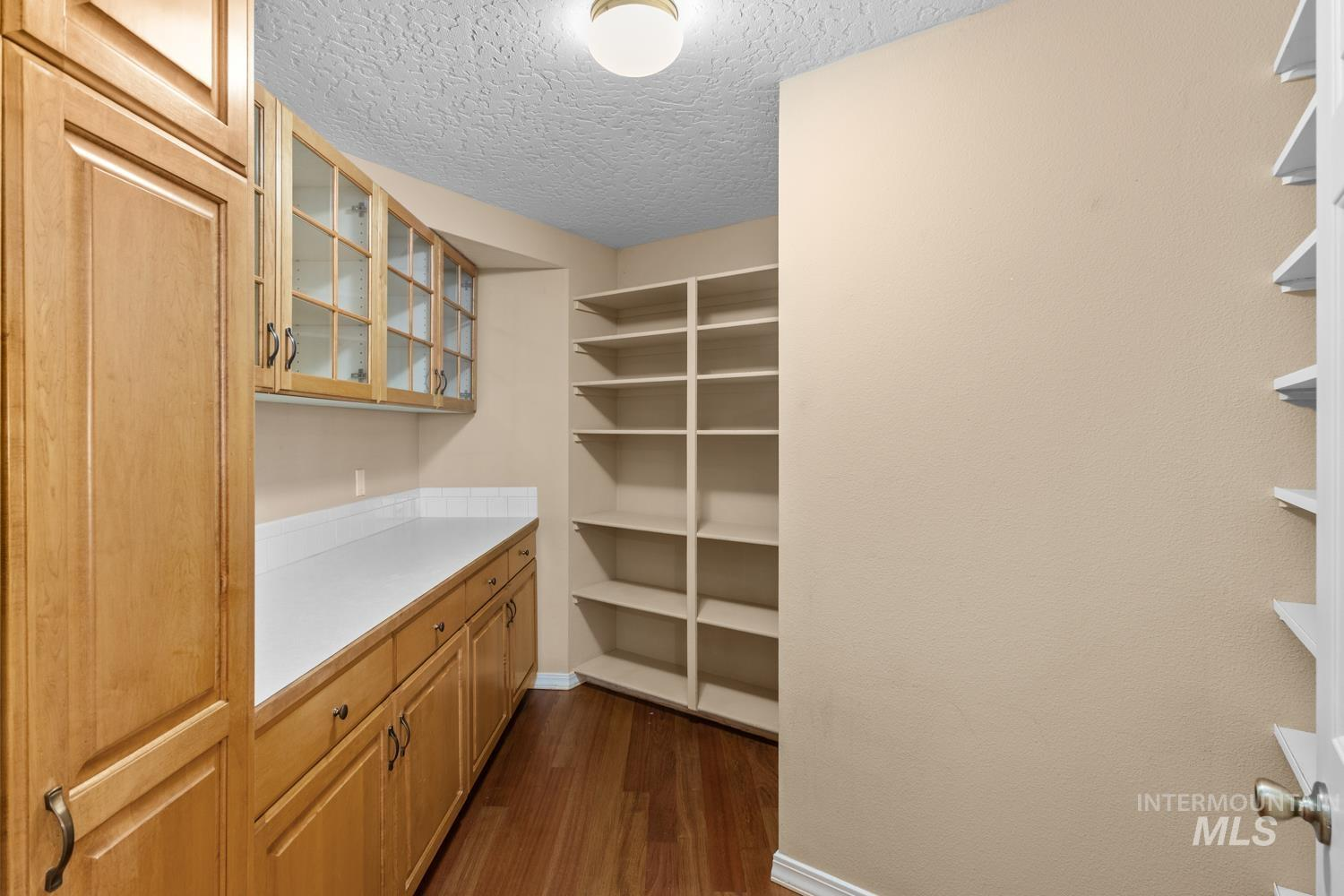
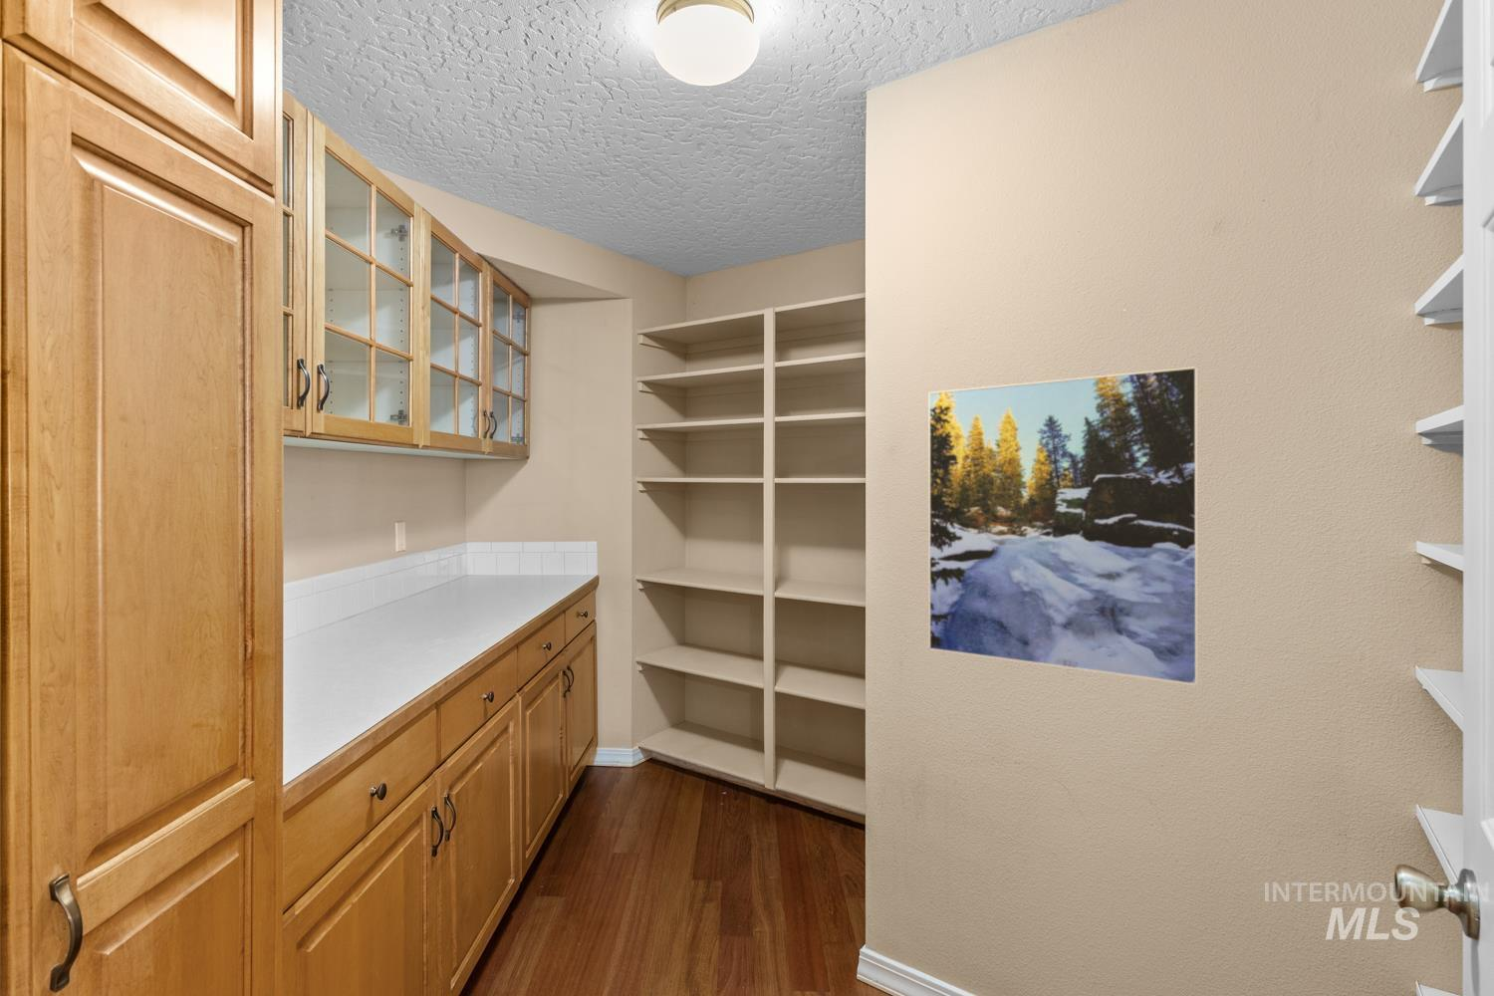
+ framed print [927,366,1198,686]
